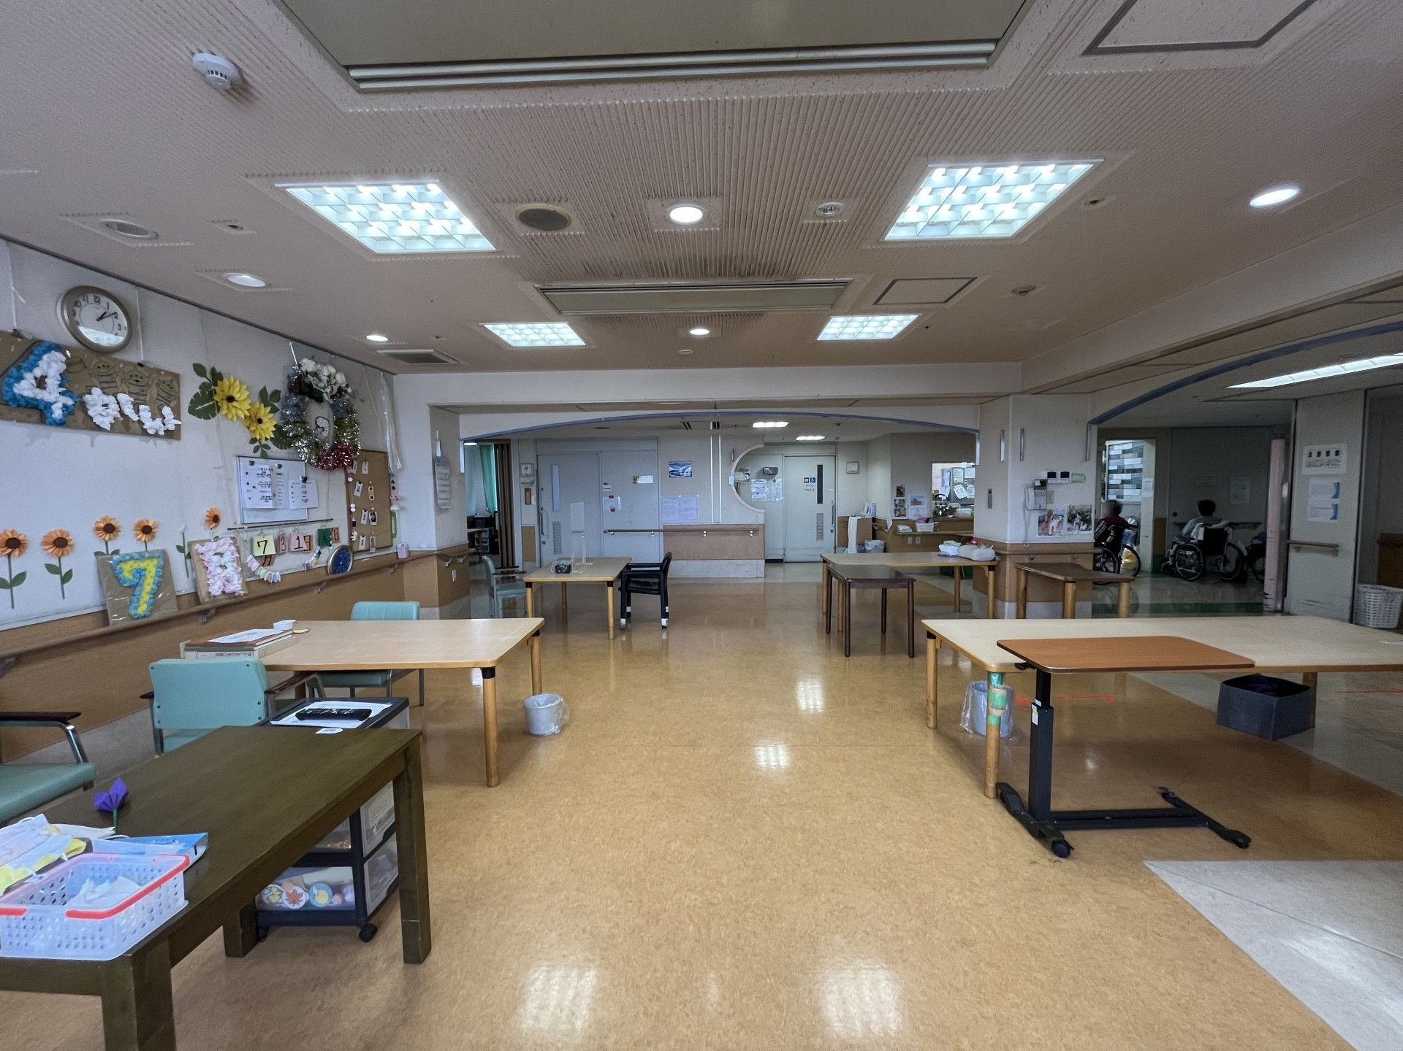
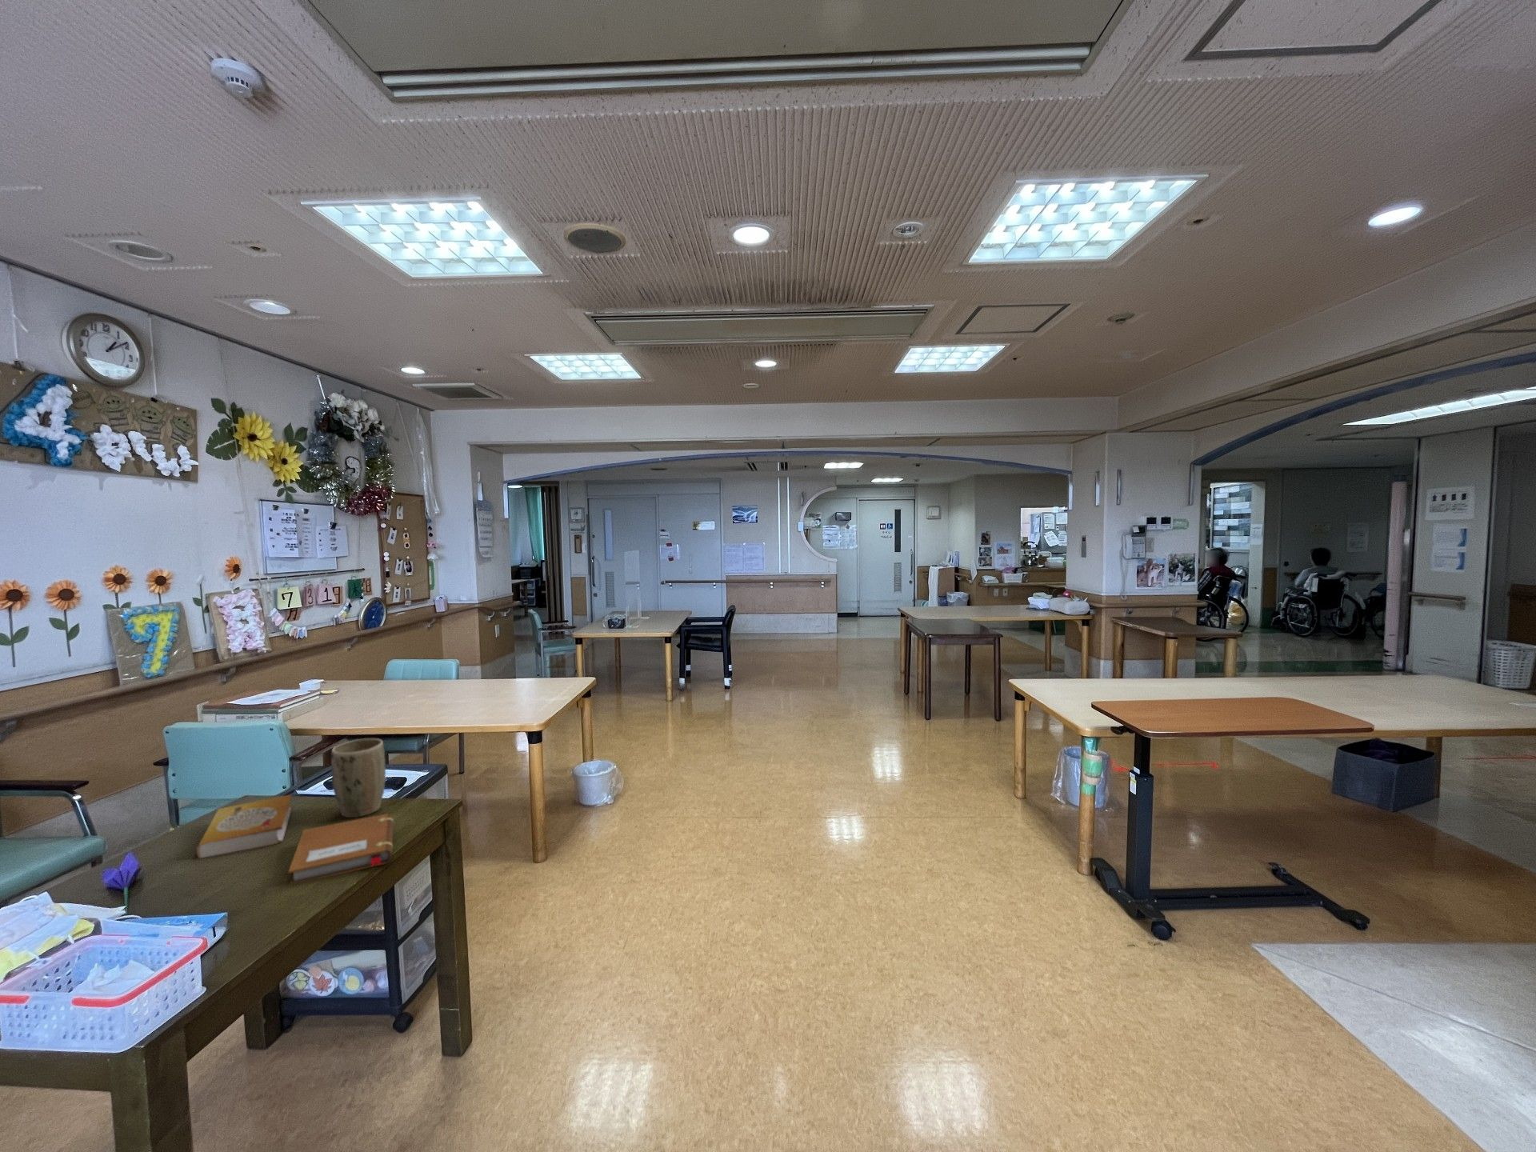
+ notebook [288,813,394,885]
+ book [196,794,294,859]
+ plant pot [330,738,386,818]
